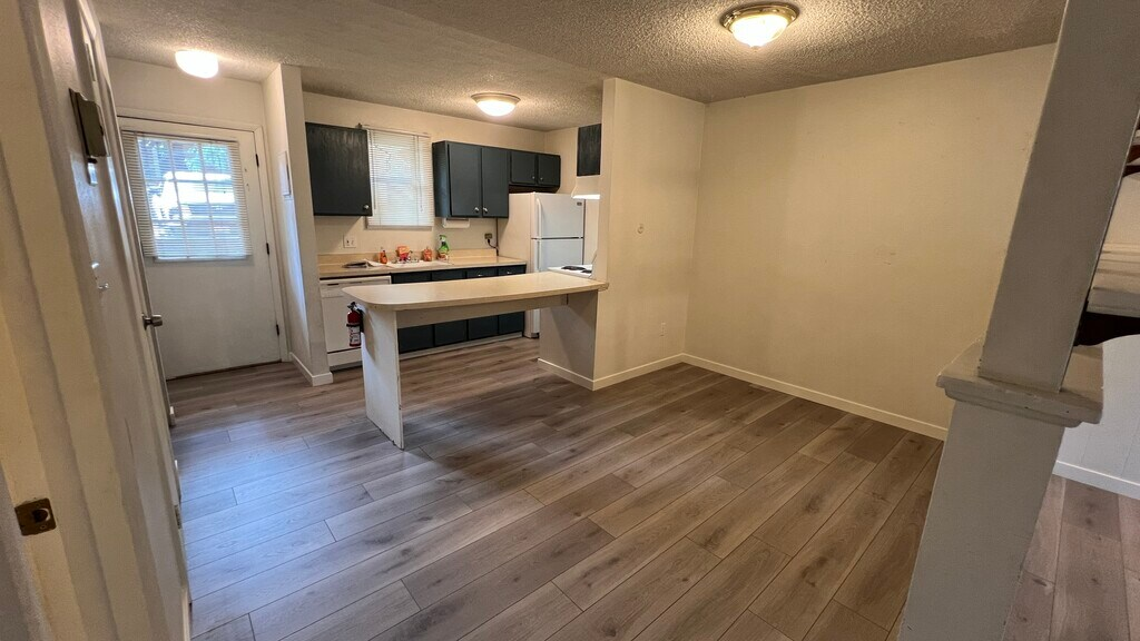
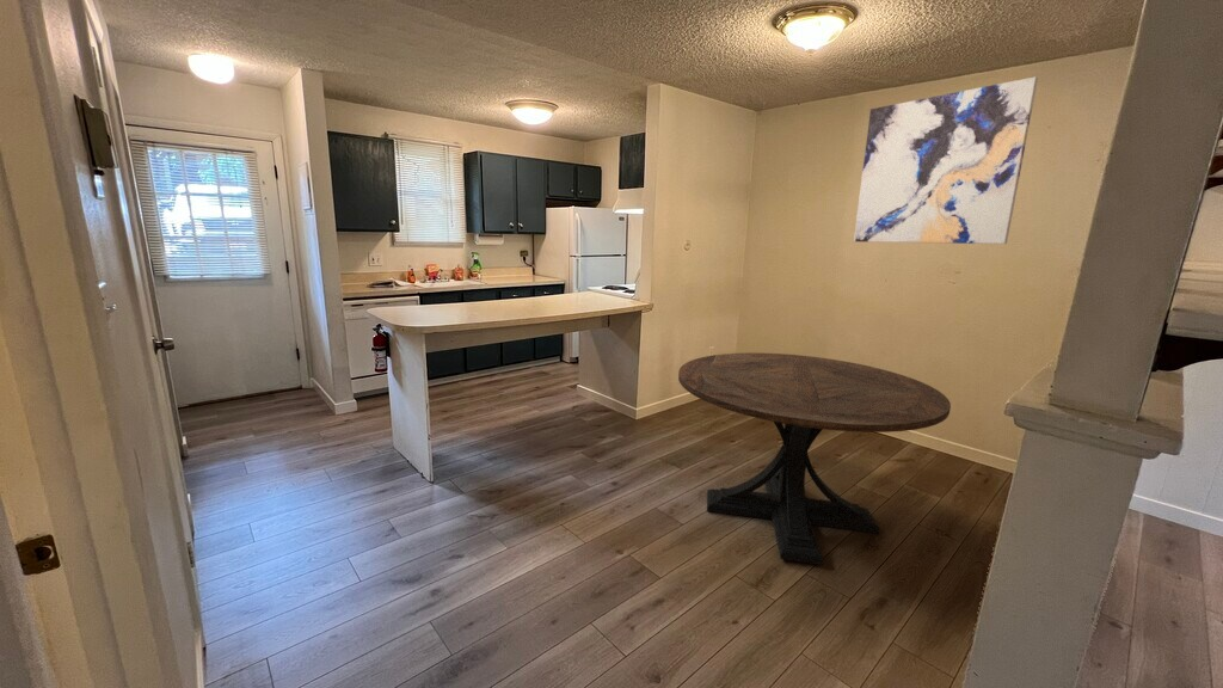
+ round table [677,351,952,566]
+ wall art [853,75,1039,245]
